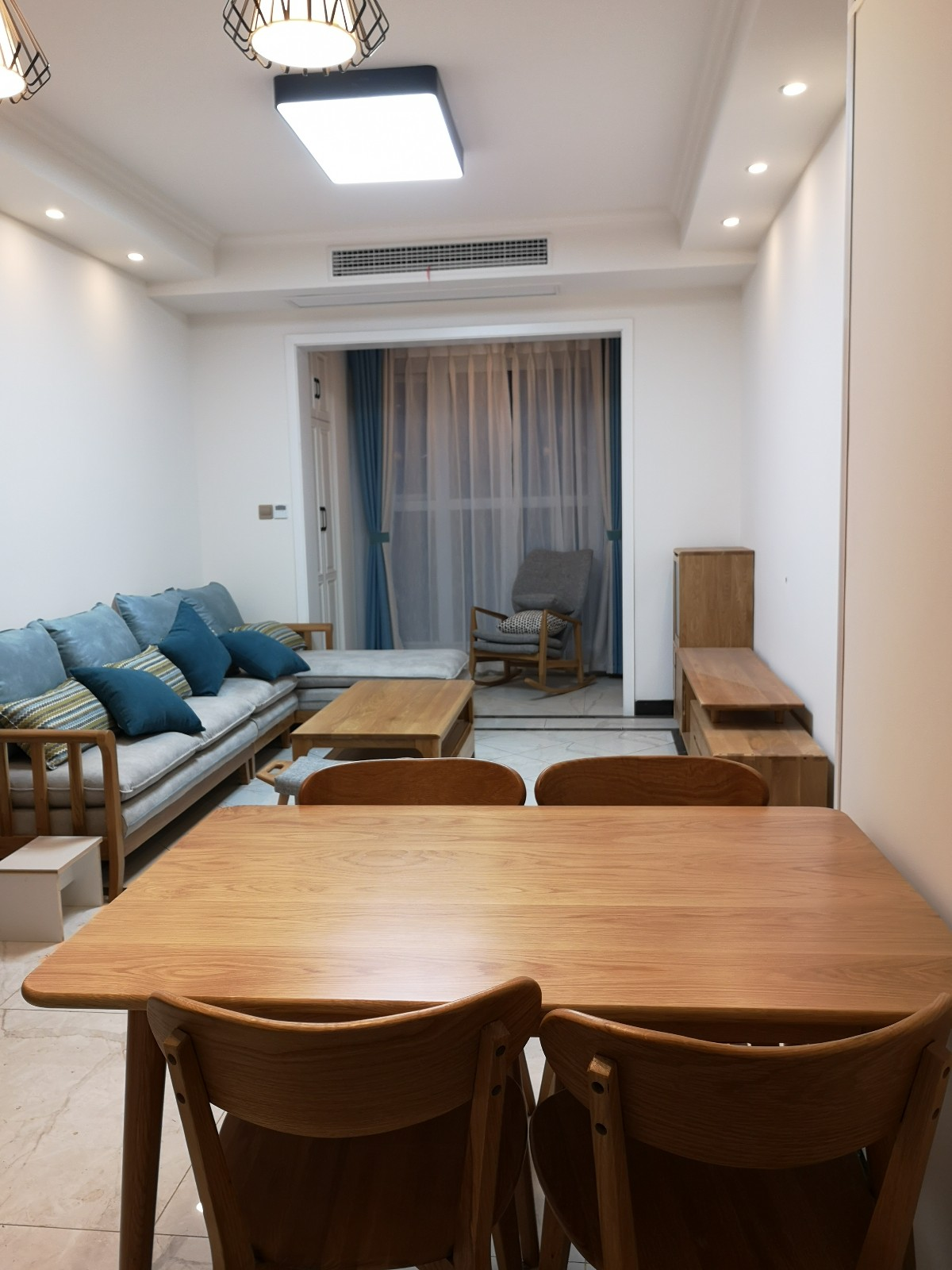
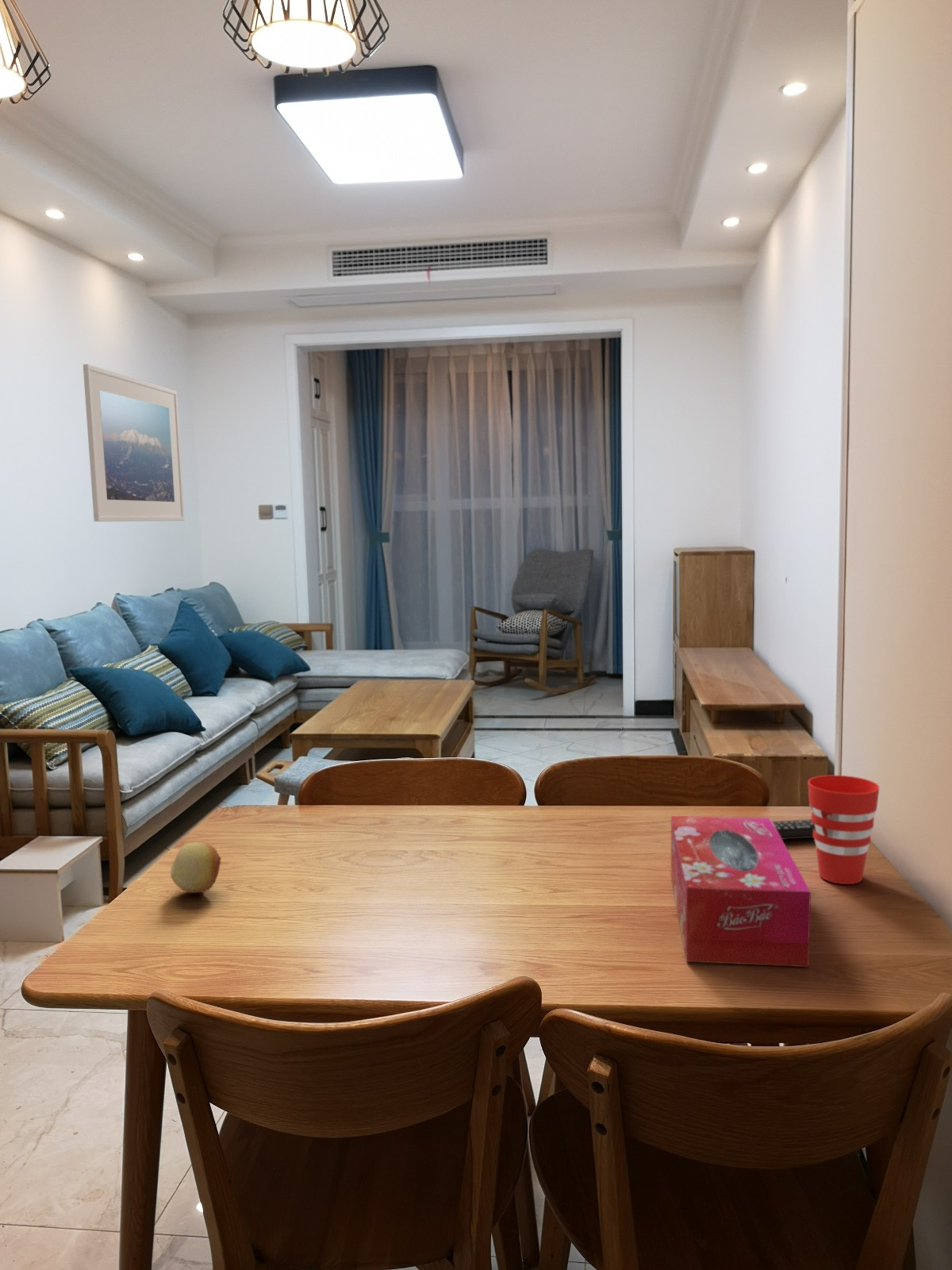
+ remote control [772,818,814,841]
+ fruit [170,841,222,894]
+ cup [807,775,880,885]
+ tissue box [670,815,812,968]
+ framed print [83,364,185,522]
